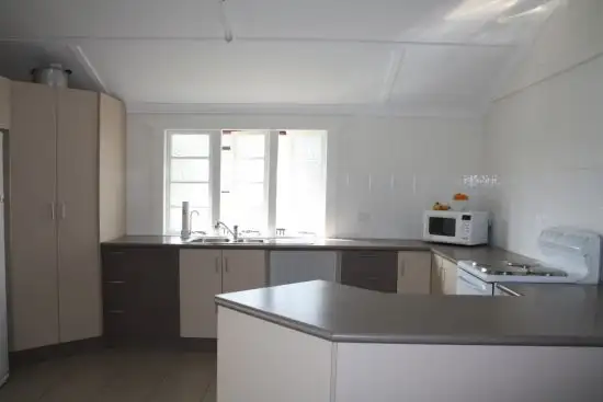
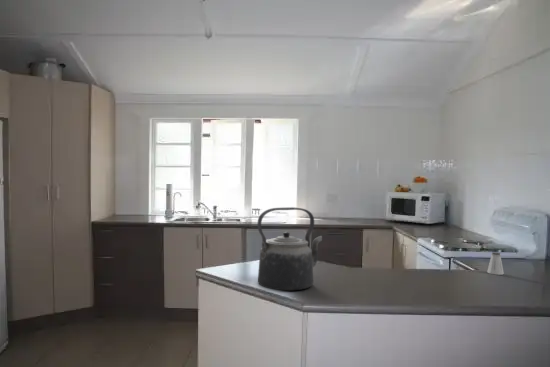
+ kettle [257,206,323,291]
+ saltshaker [486,251,505,276]
